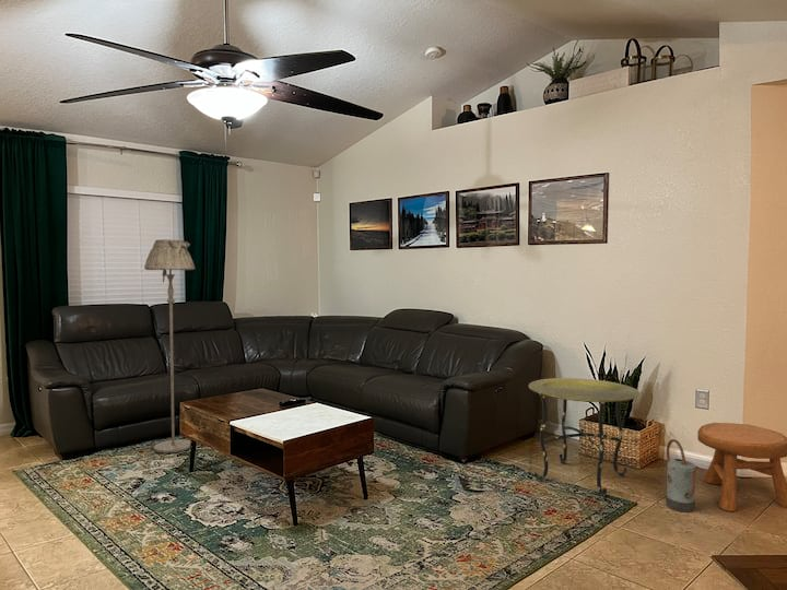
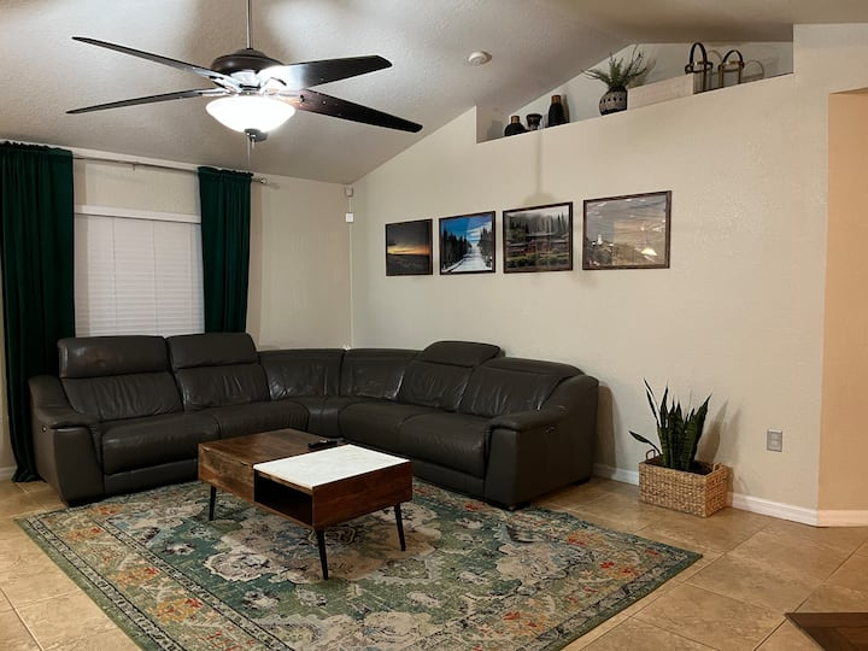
- floor lamp [143,238,196,455]
- side table [528,377,642,497]
- watering can [666,438,700,514]
- stool [696,422,787,512]
